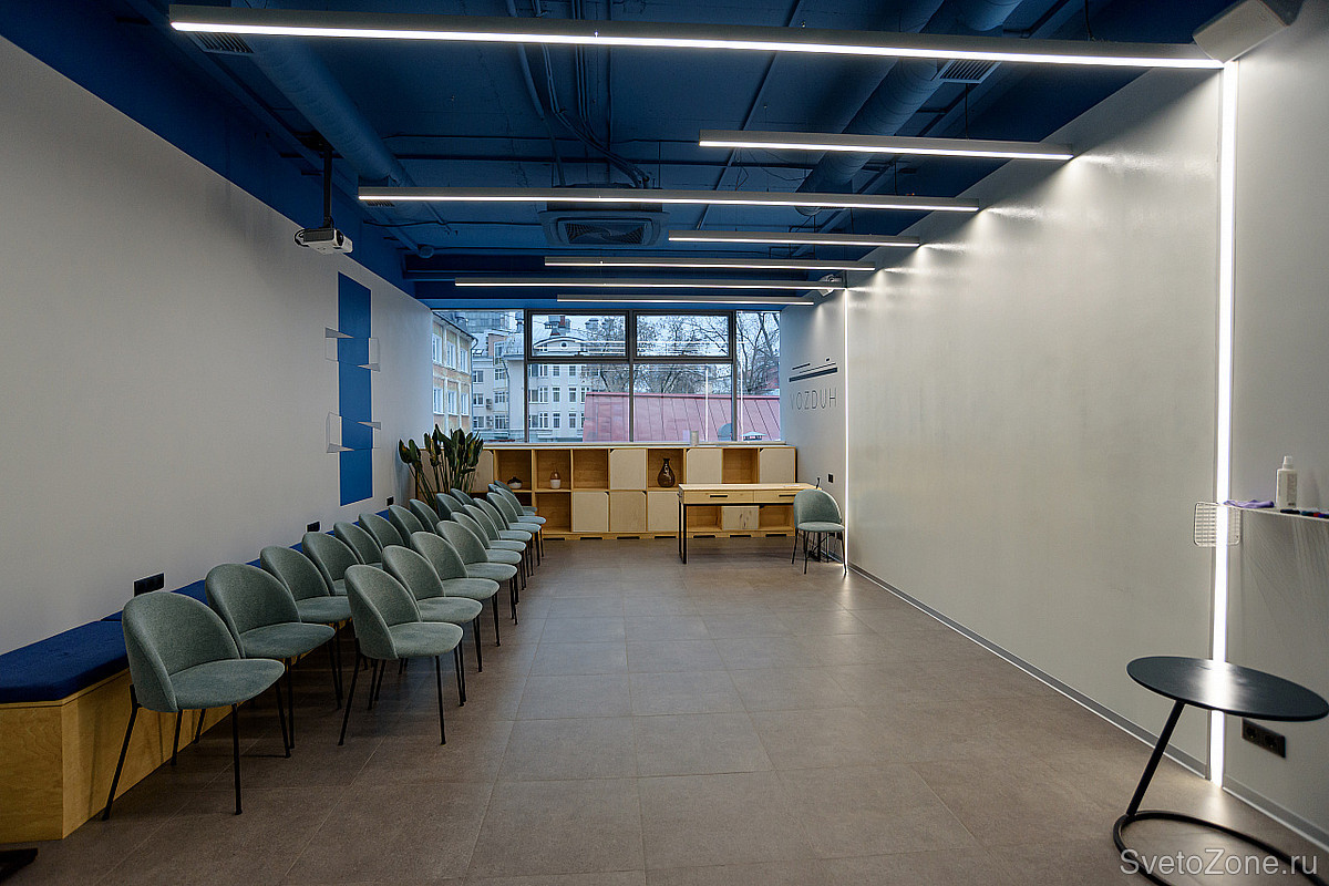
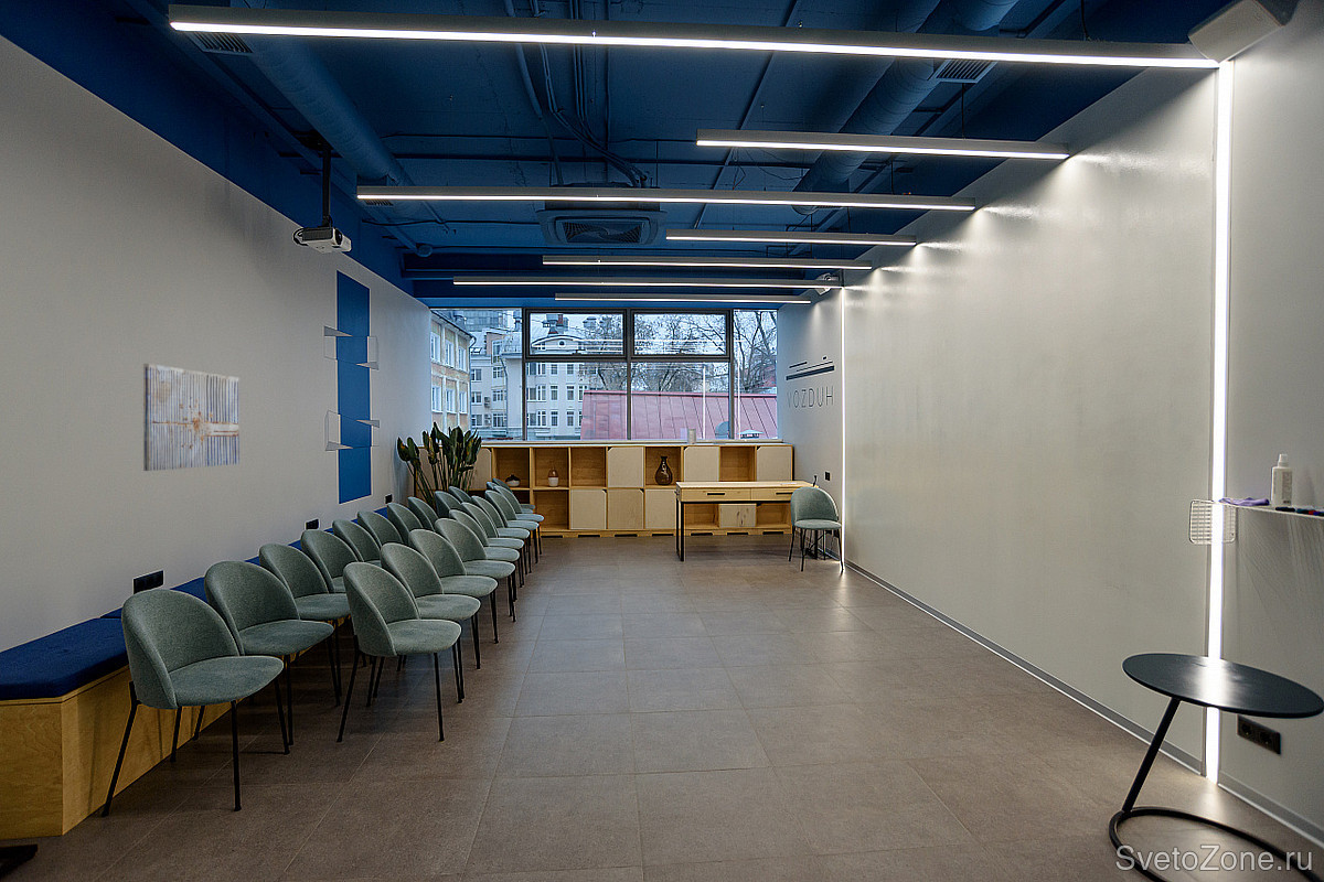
+ wall art [142,363,241,472]
